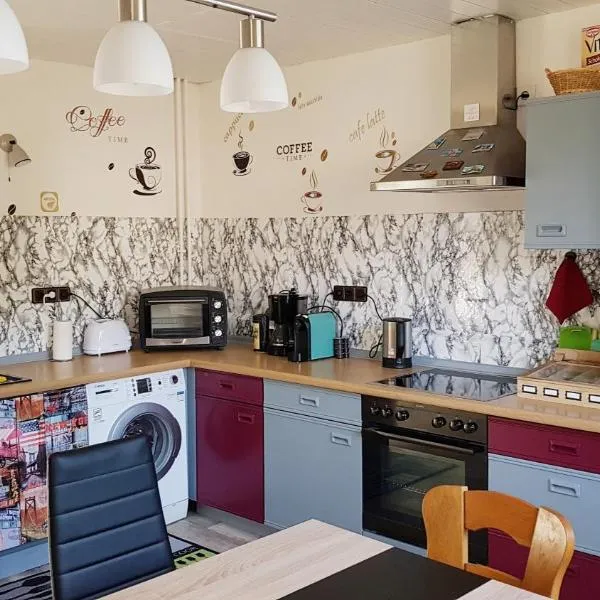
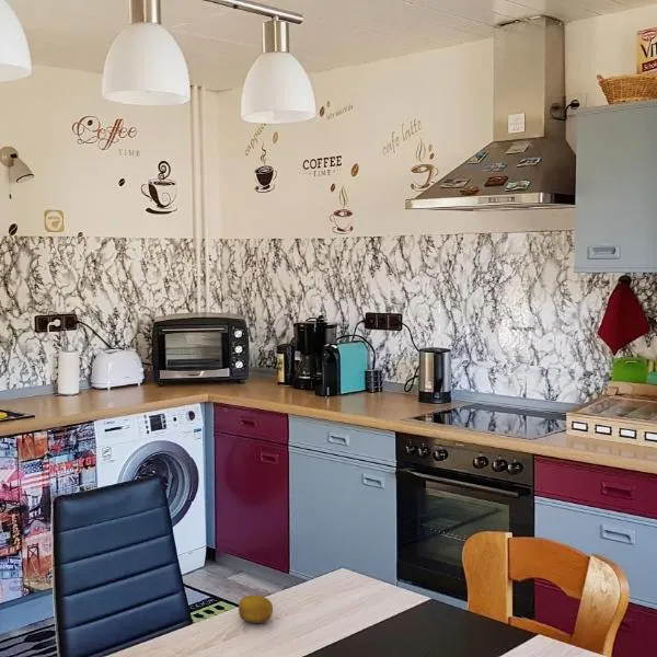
+ fruit [238,593,274,624]
